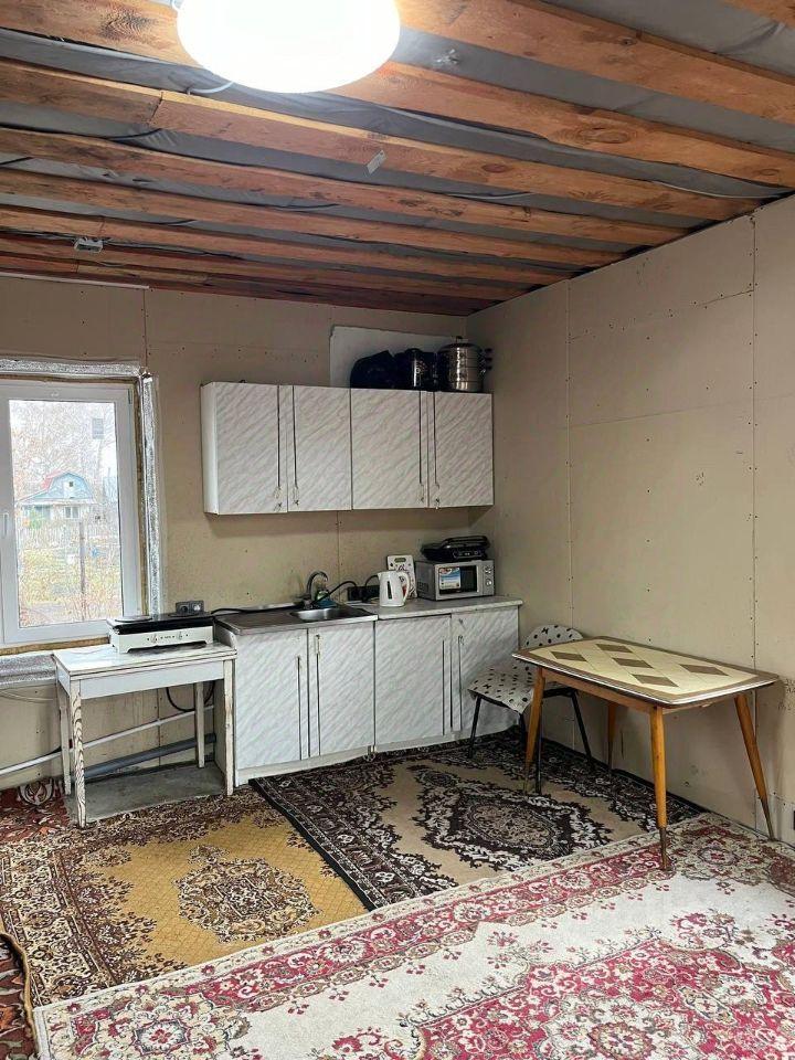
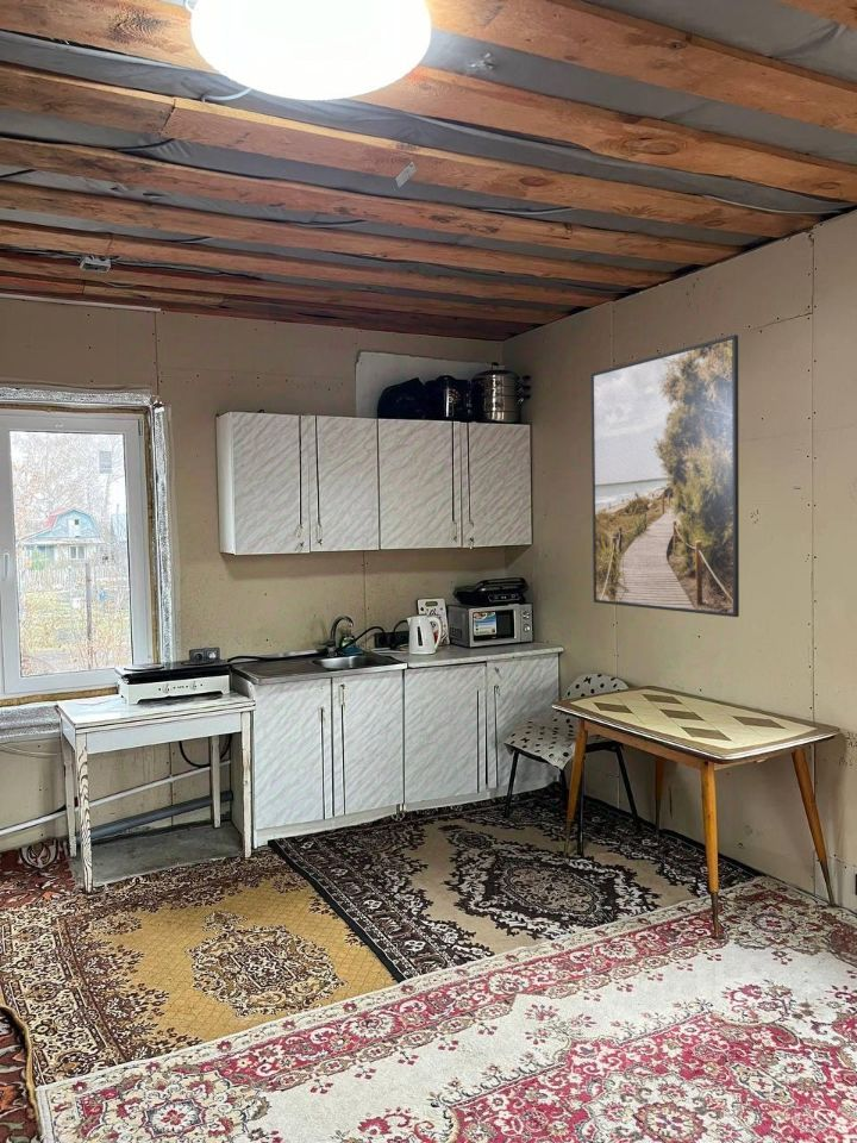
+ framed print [590,333,740,618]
